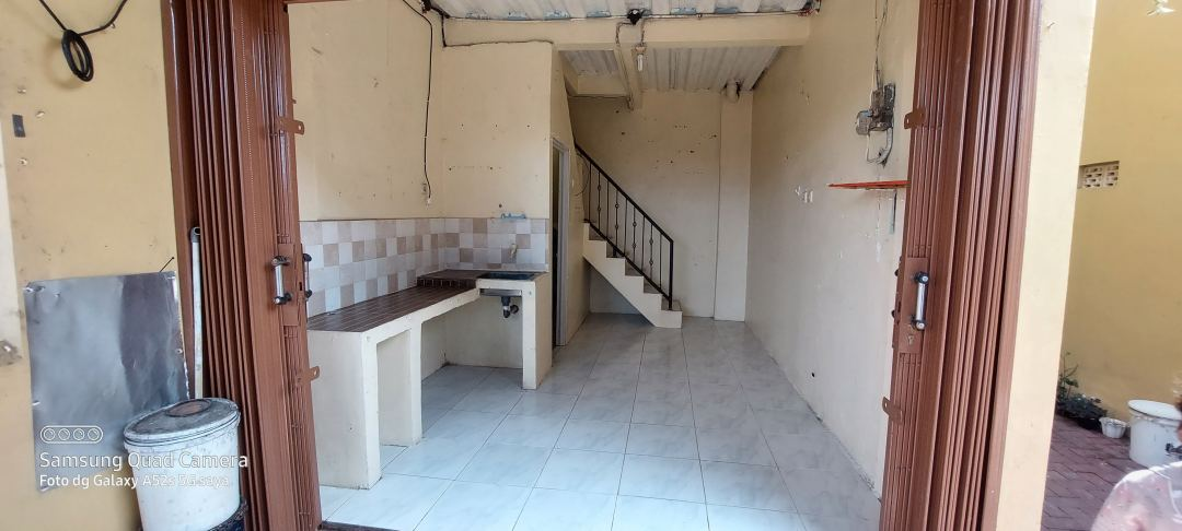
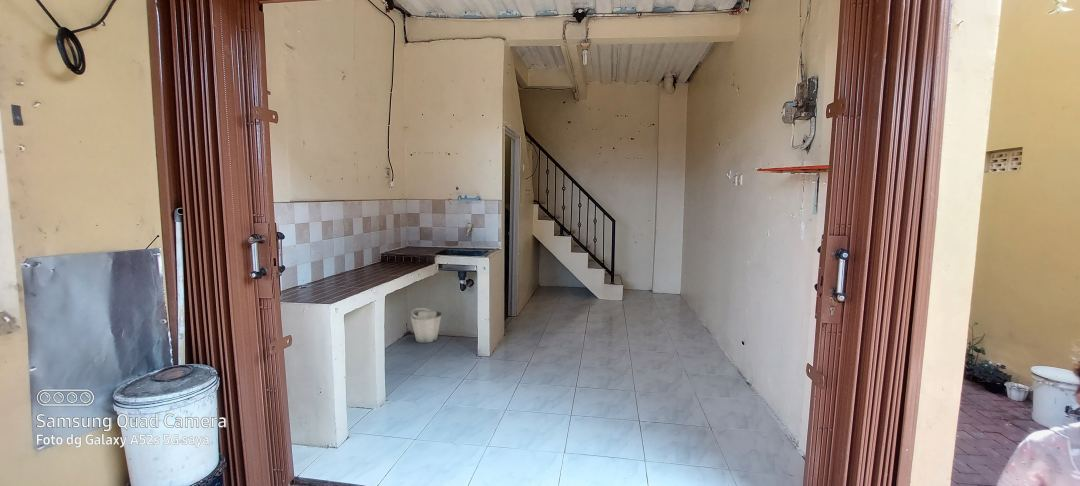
+ bucket [409,307,443,344]
